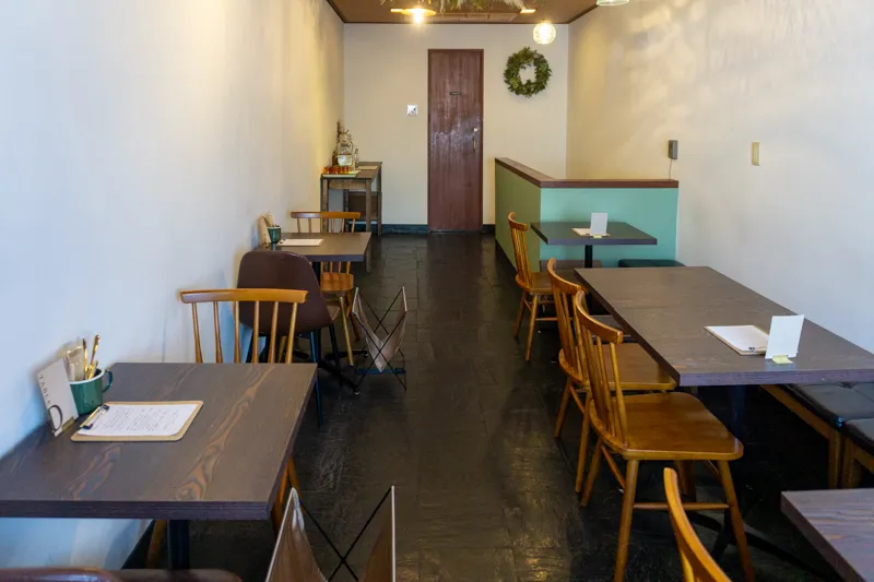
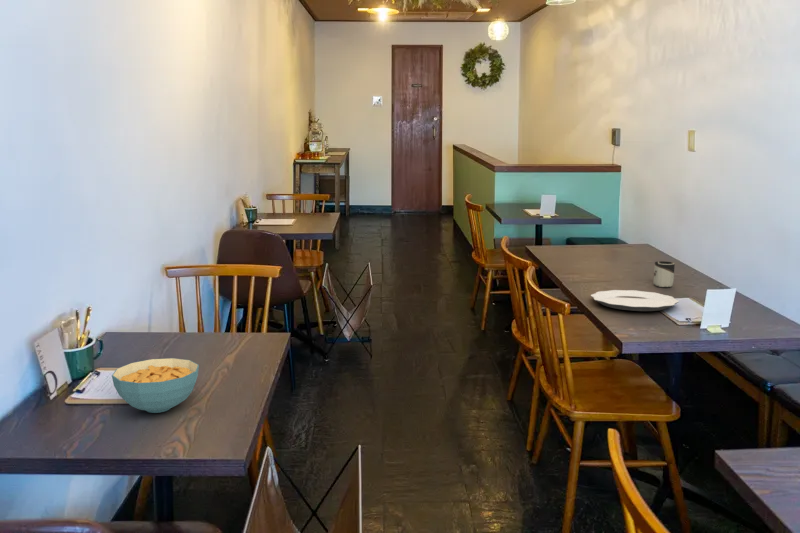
+ cup [653,260,676,288]
+ cereal bowl [111,357,200,414]
+ plate [590,289,680,312]
